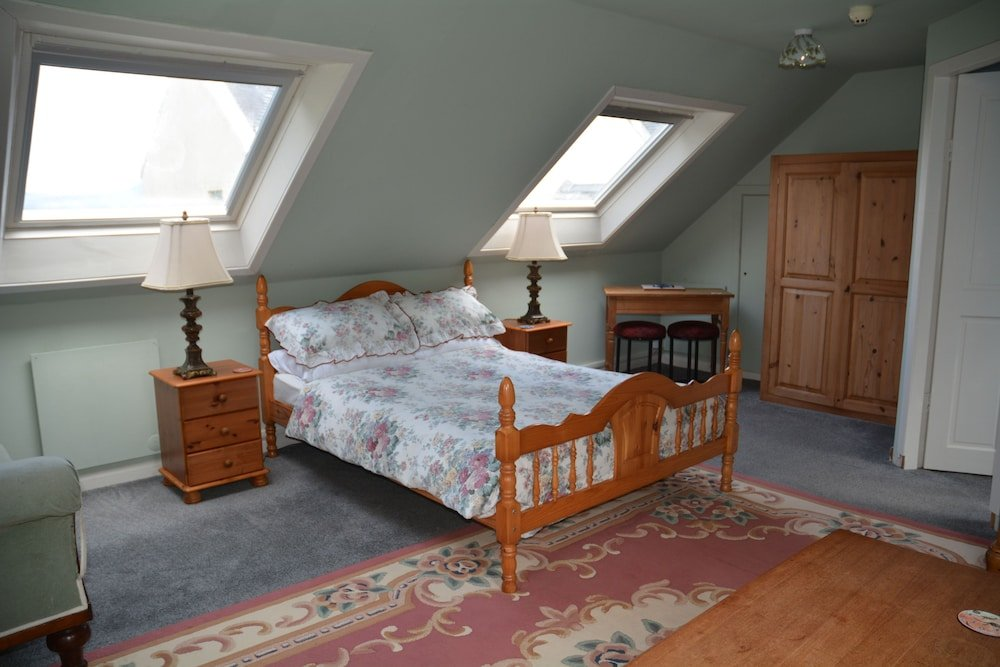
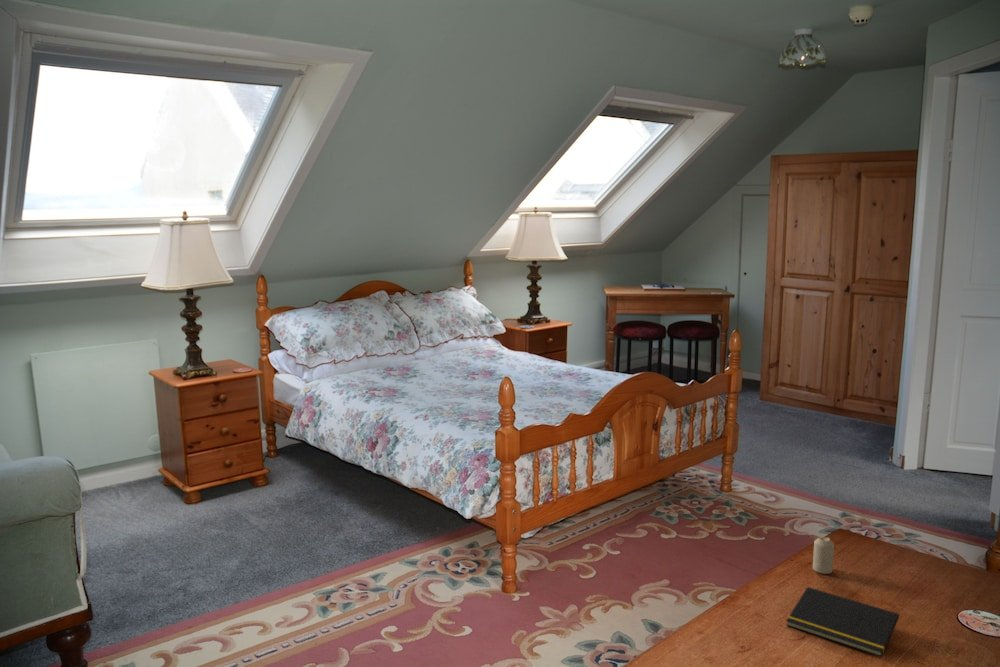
+ candle [812,536,835,575]
+ notepad [785,586,900,658]
